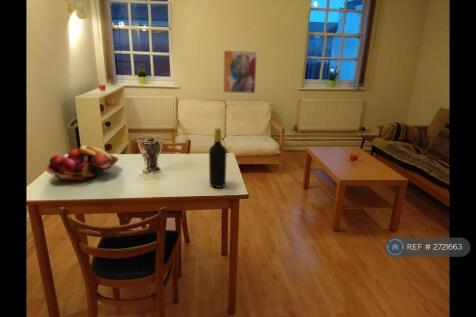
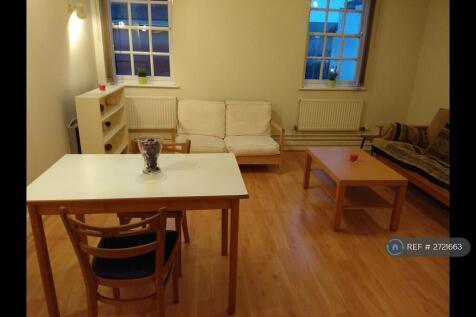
- wall art [222,49,258,95]
- fruit basket [45,145,119,183]
- bottle [208,127,228,189]
